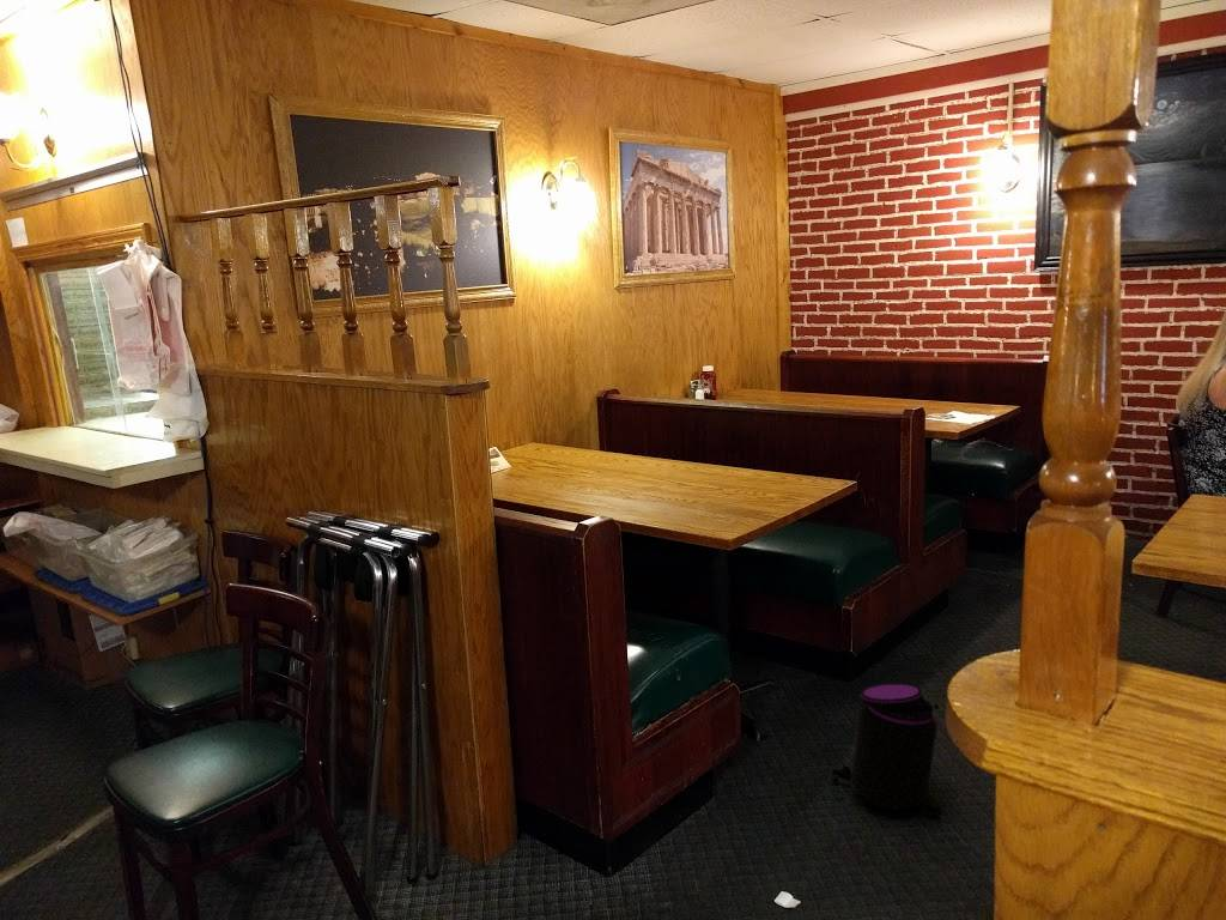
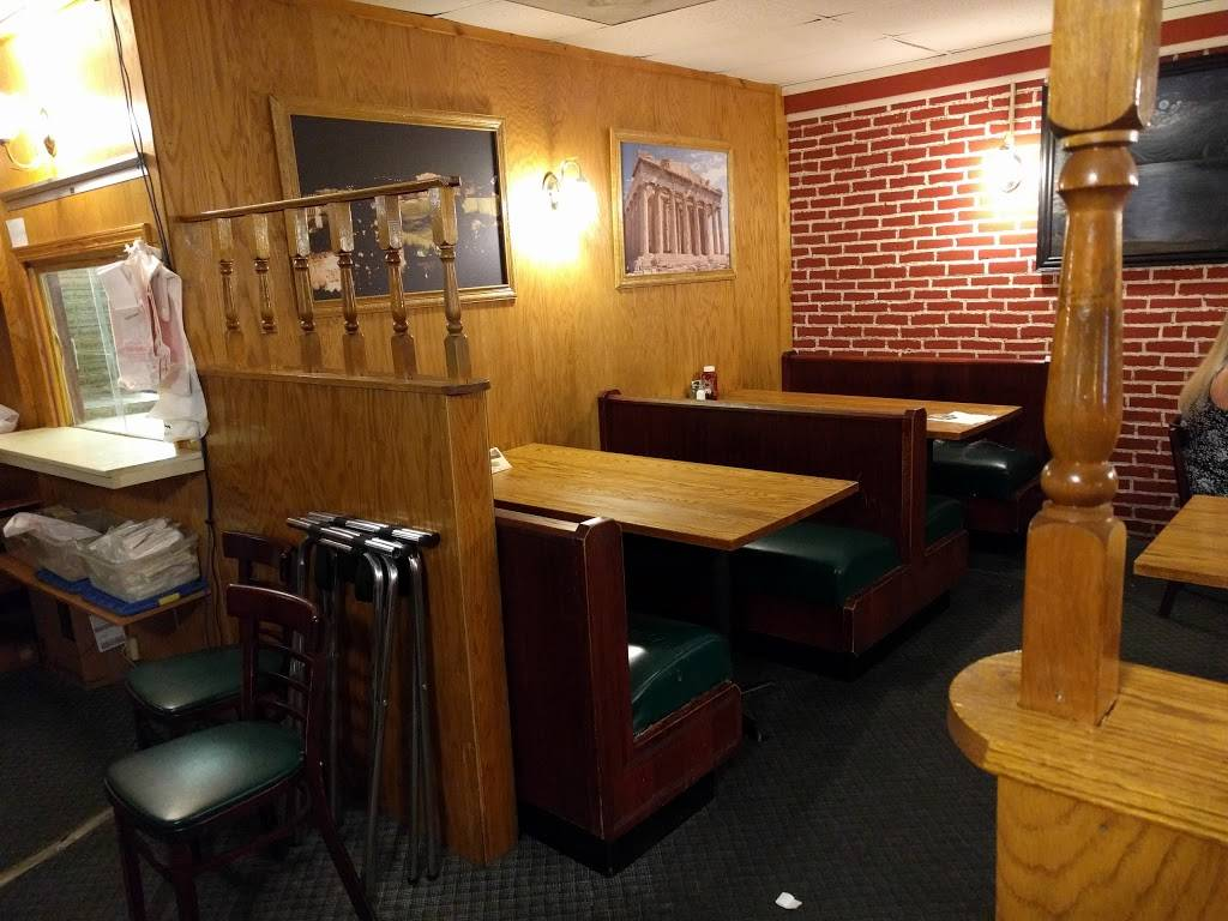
- trash can [831,683,943,818]
